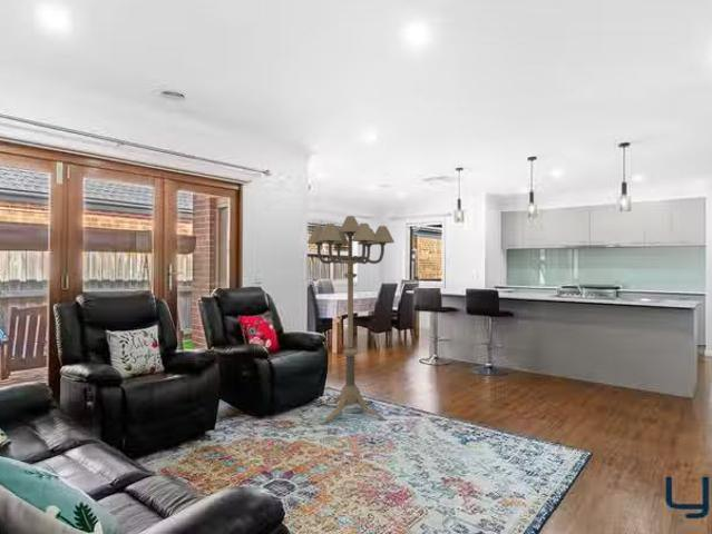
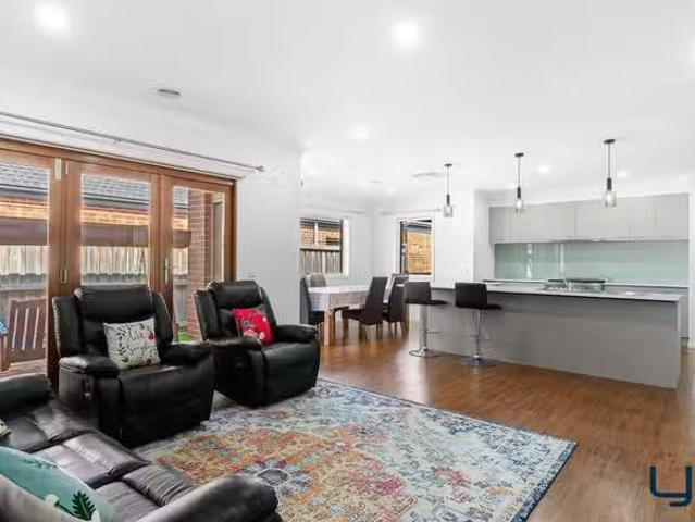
- floor lamp [306,215,396,424]
